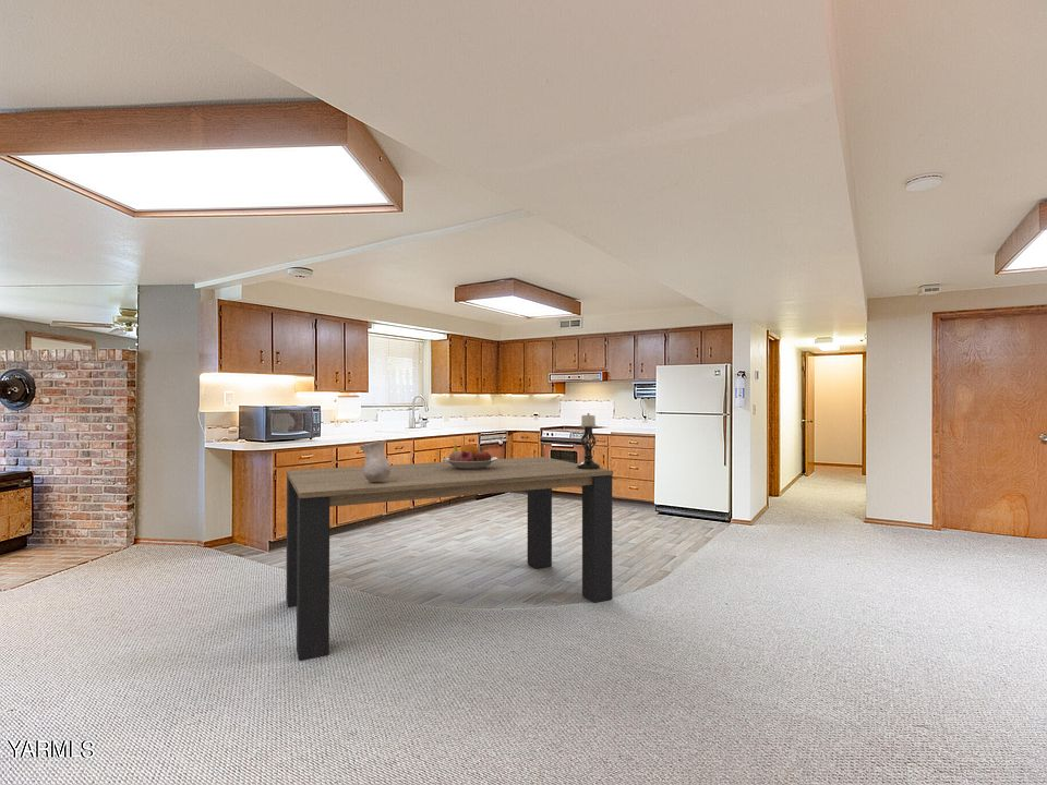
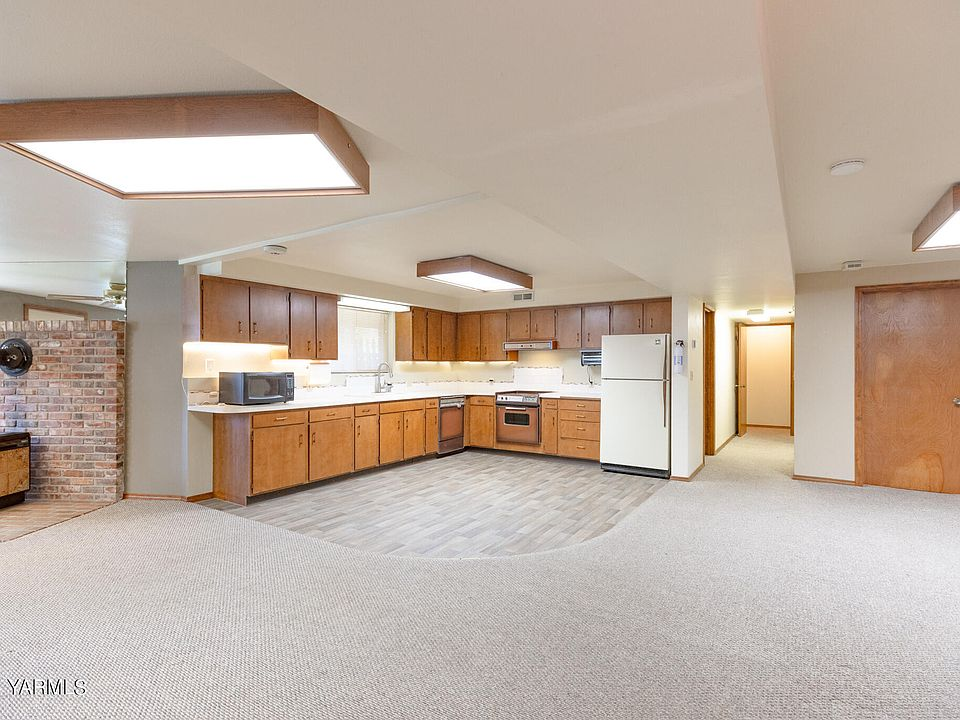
- fruit bowl [442,443,500,470]
- candle holder [577,412,601,470]
- vase [359,439,390,482]
- dining table [285,456,614,662]
